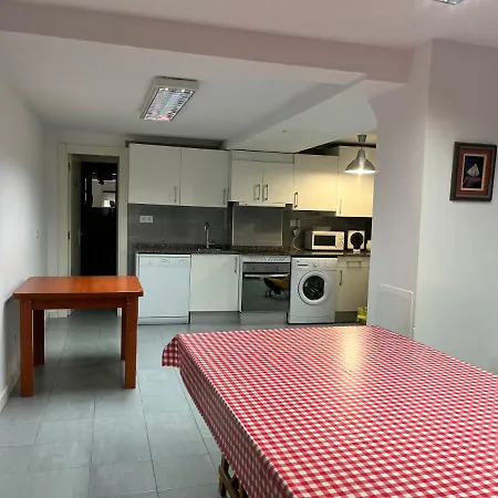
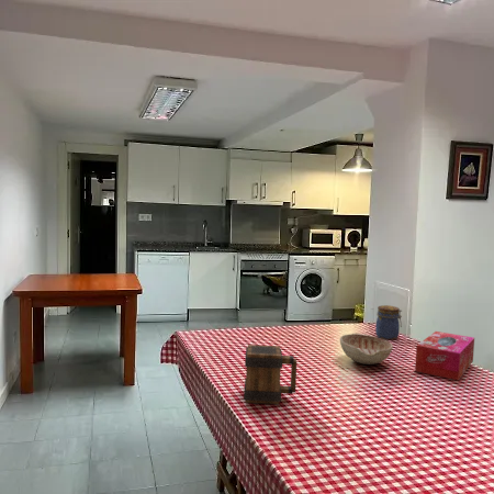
+ mug [243,344,297,405]
+ tissue box [414,330,475,381]
+ jar [374,304,403,340]
+ decorative bowl [339,333,394,366]
